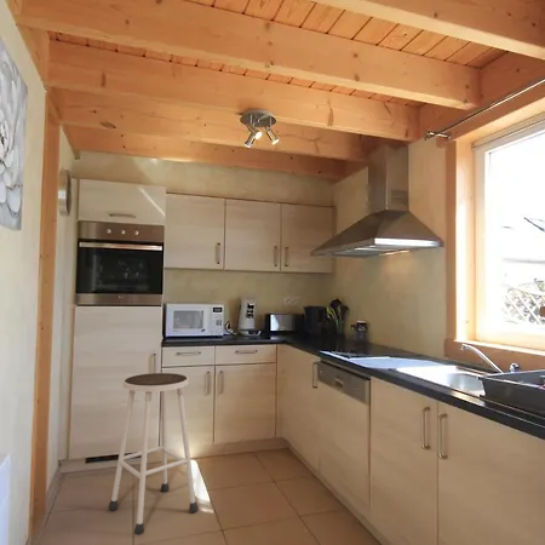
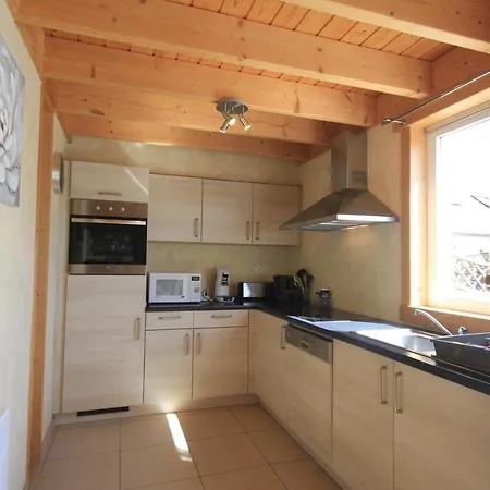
- stool [108,372,200,537]
